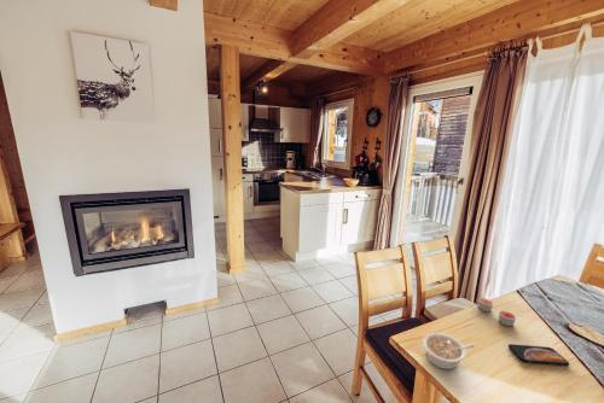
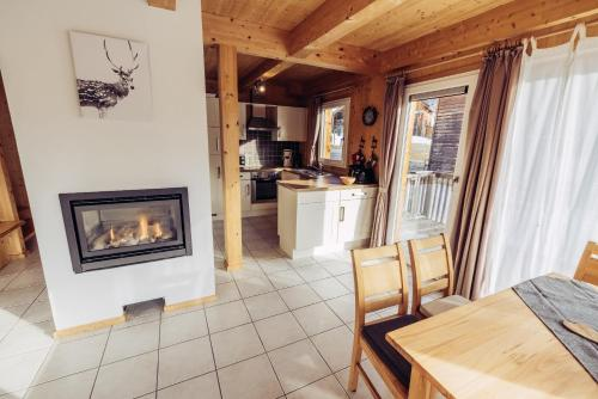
- candle [477,297,517,327]
- smartphone [507,343,570,367]
- legume [422,332,476,370]
